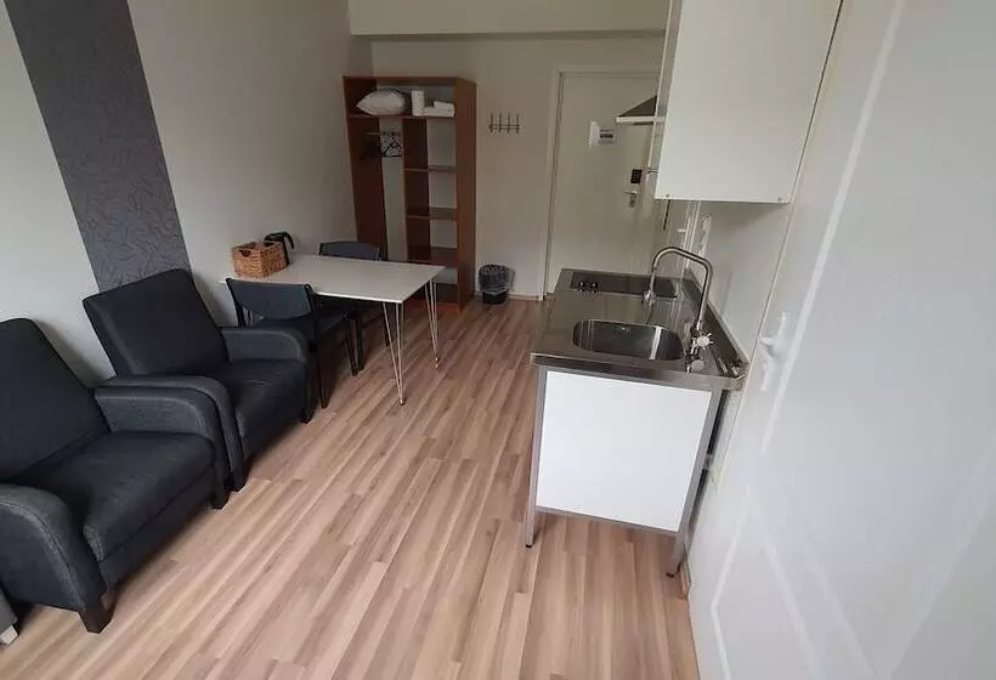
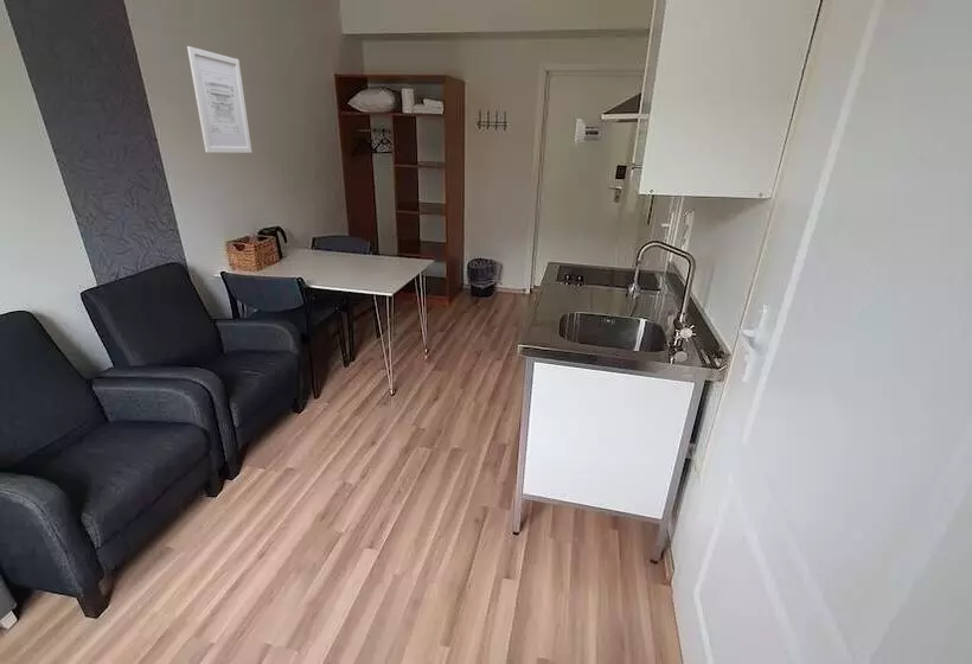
+ wall art [186,45,252,154]
